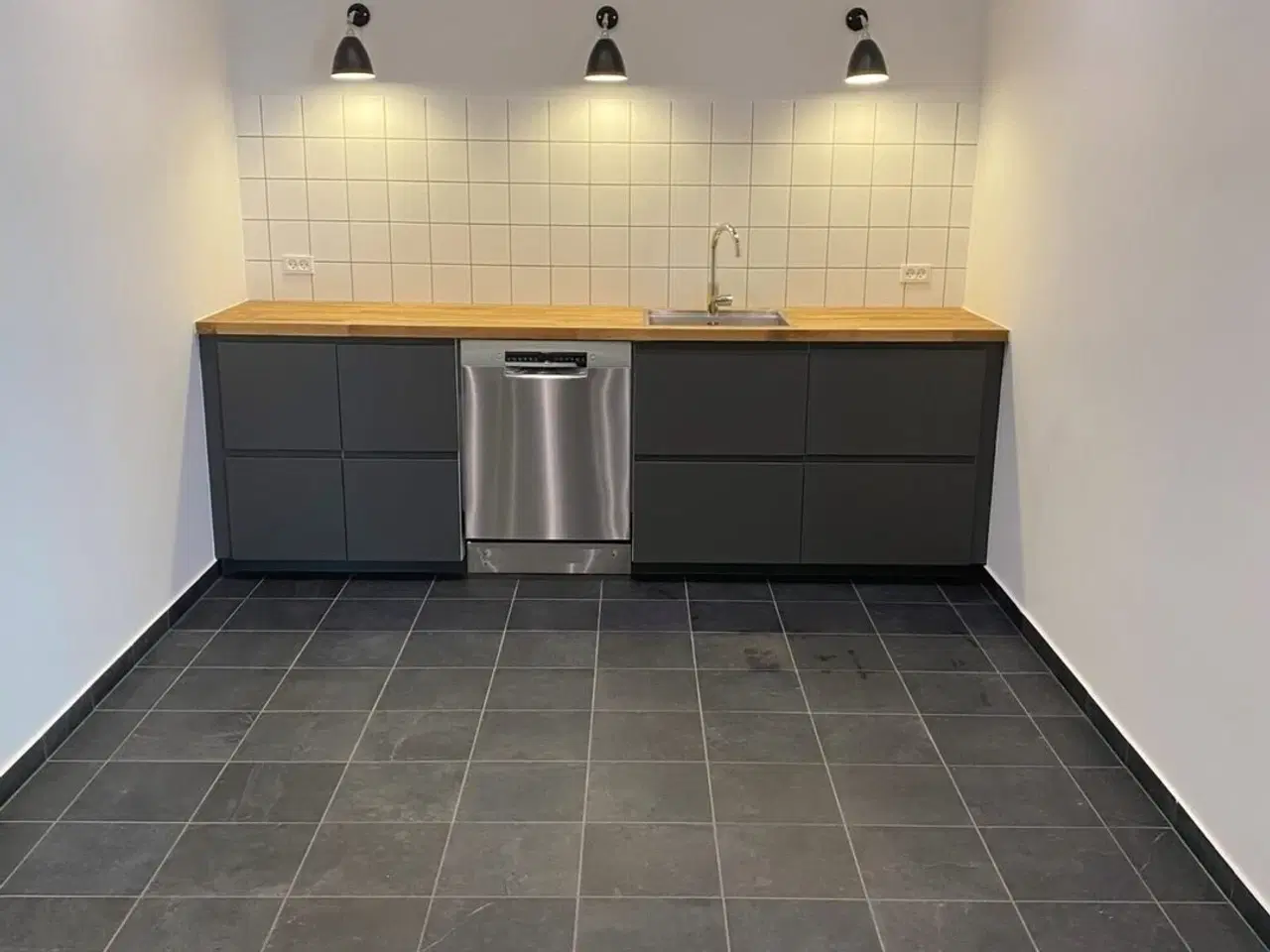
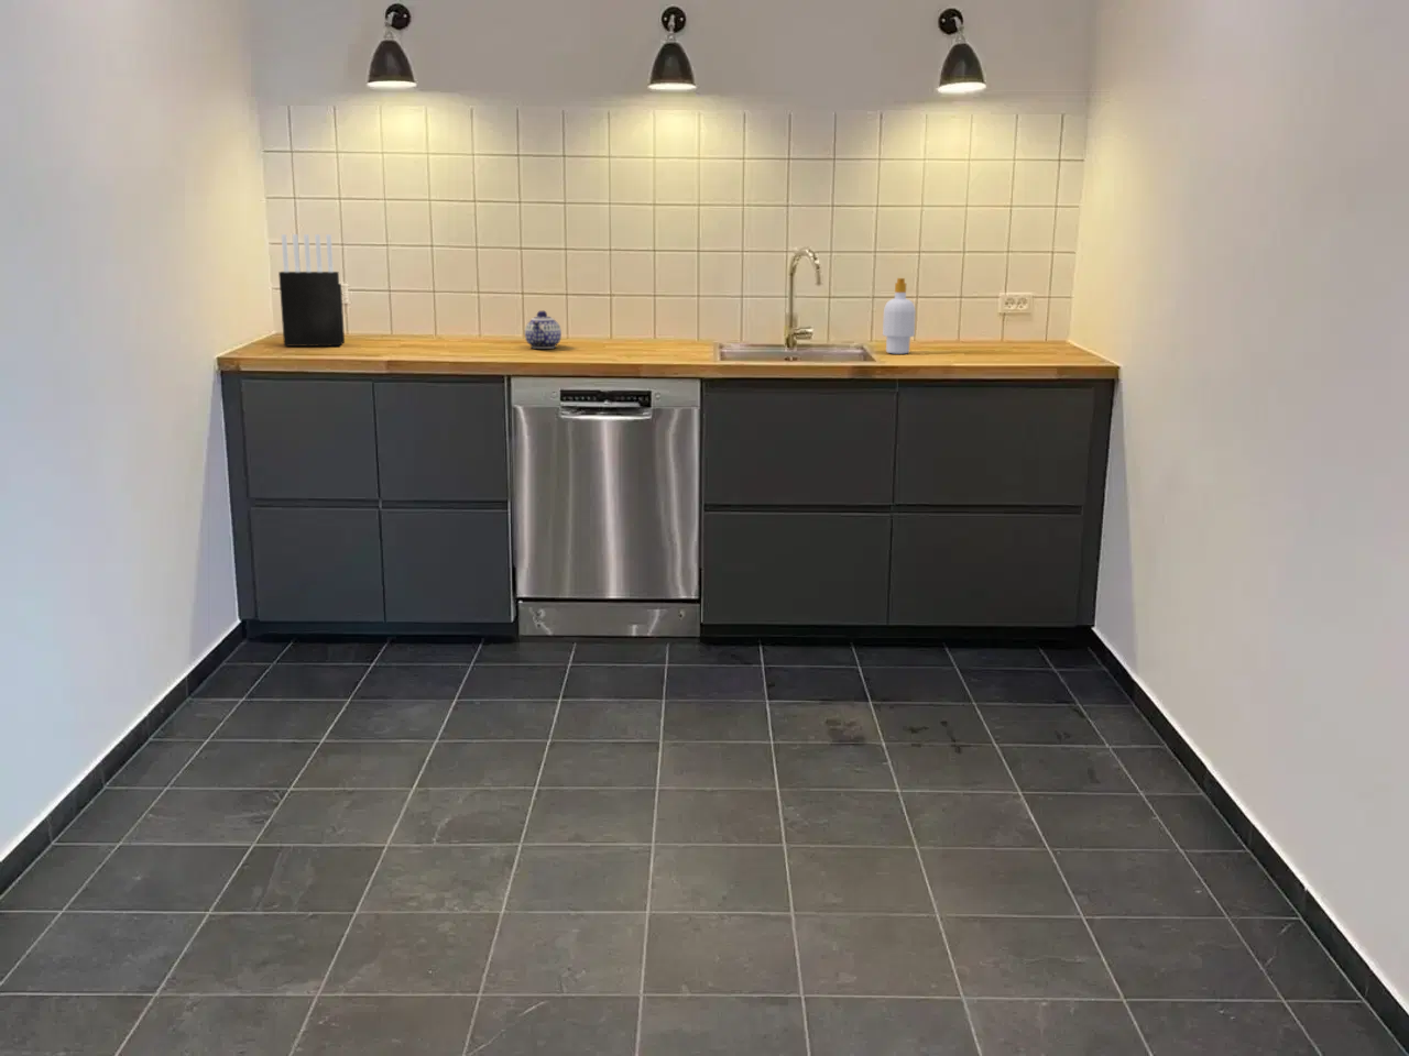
+ knife block [277,233,346,347]
+ soap bottle [882,277,916,355]
+ teapot [524,309,562,349]
